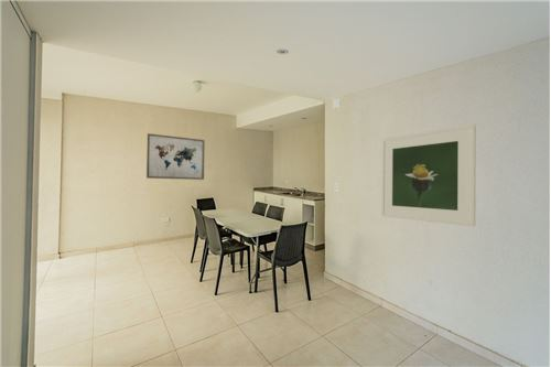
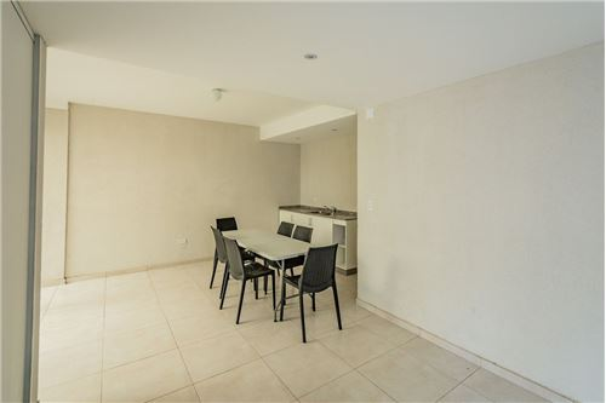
- wall art [145,132,206,181]
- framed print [380,123,477,227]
